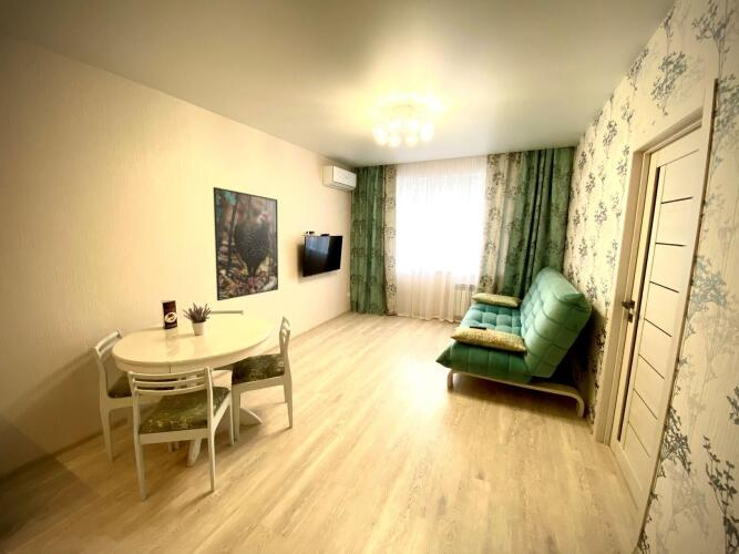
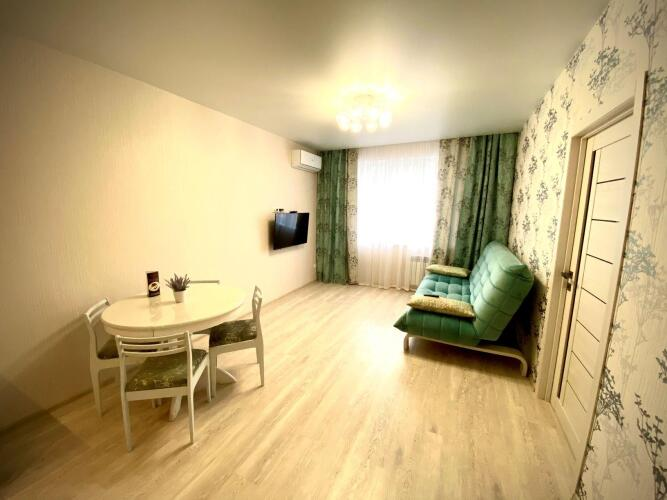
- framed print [213,186,279,301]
